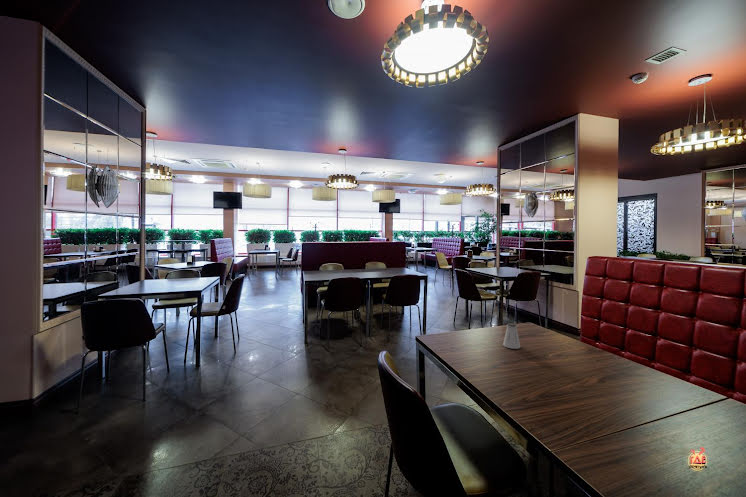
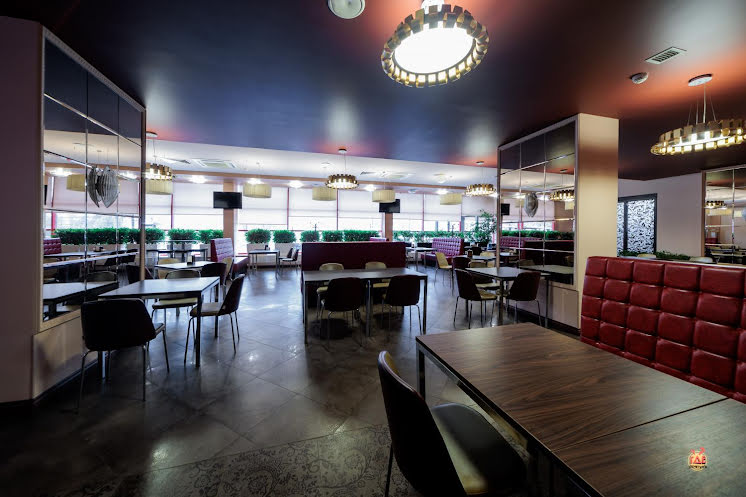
- saltshaker [502,322,521,350]
